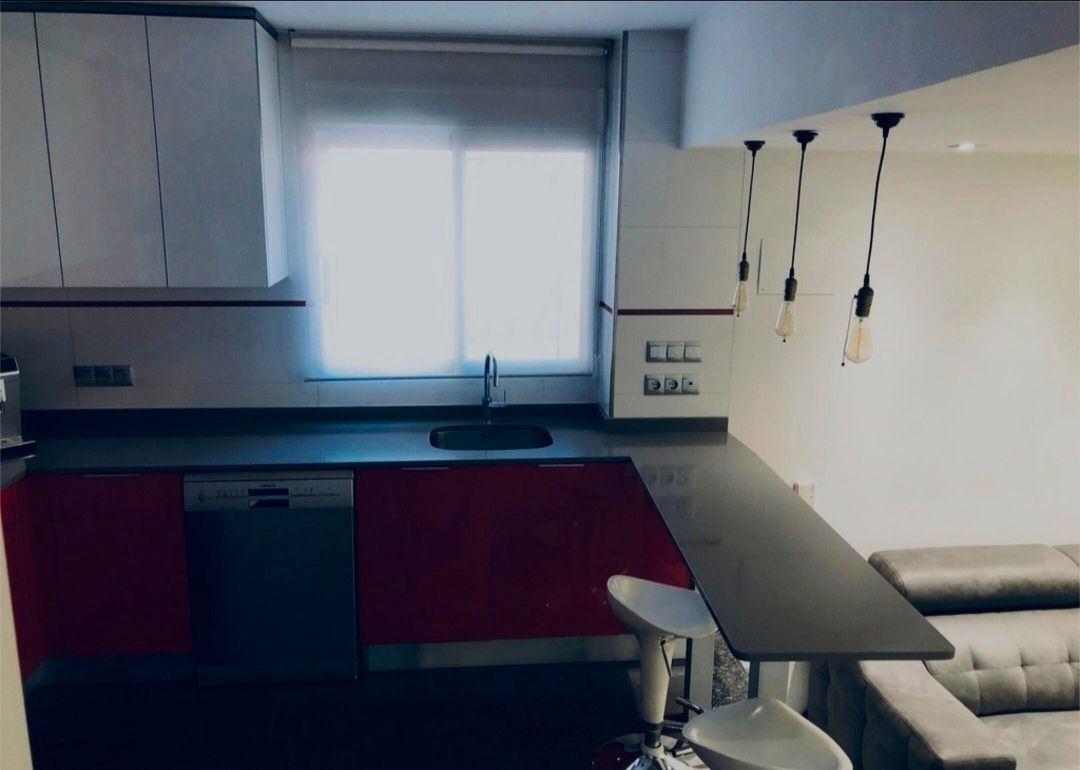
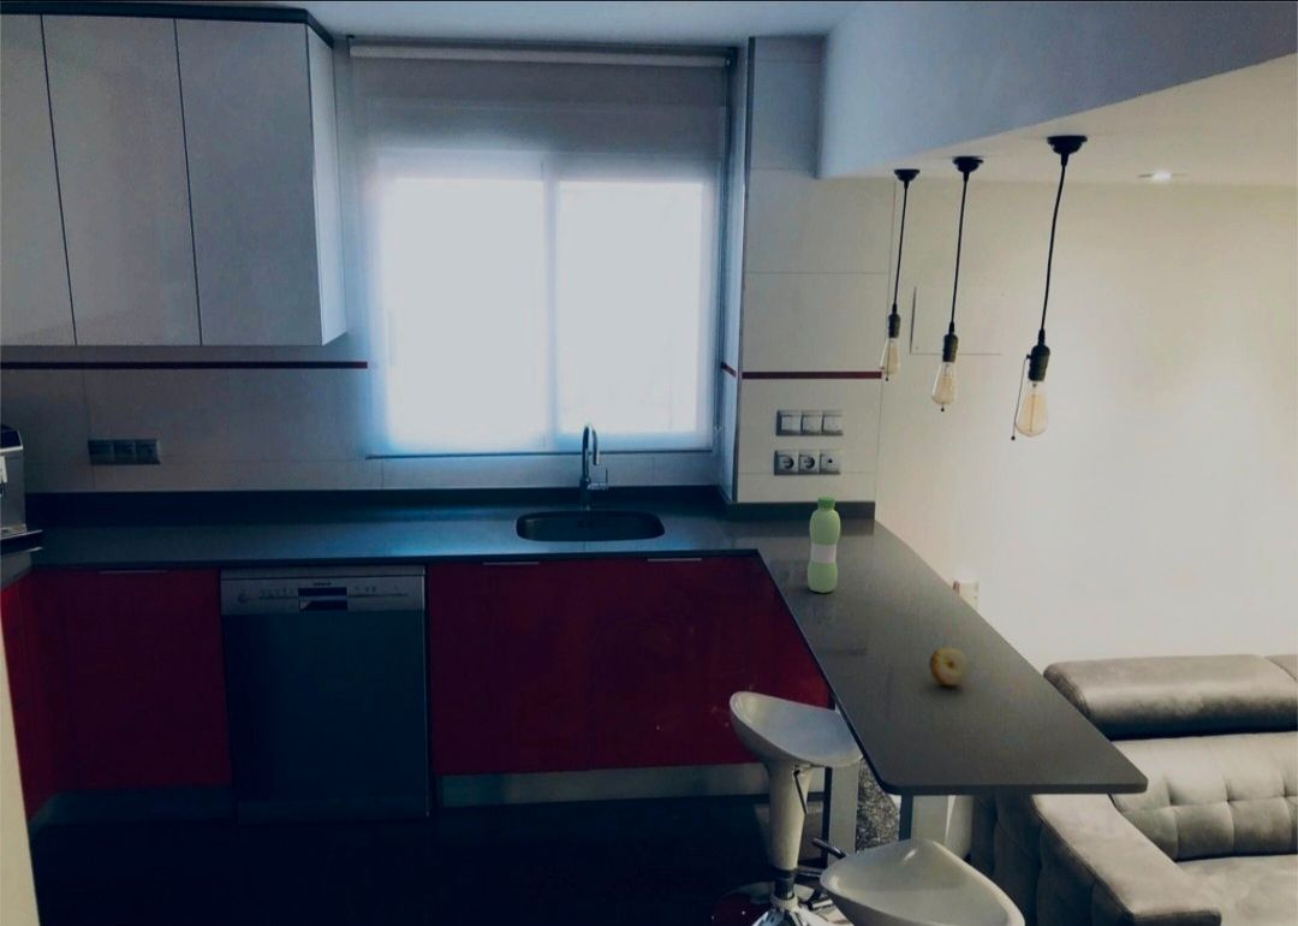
+ water bottle [806,495,841,594]
+ fruit [928,646,970,687]
